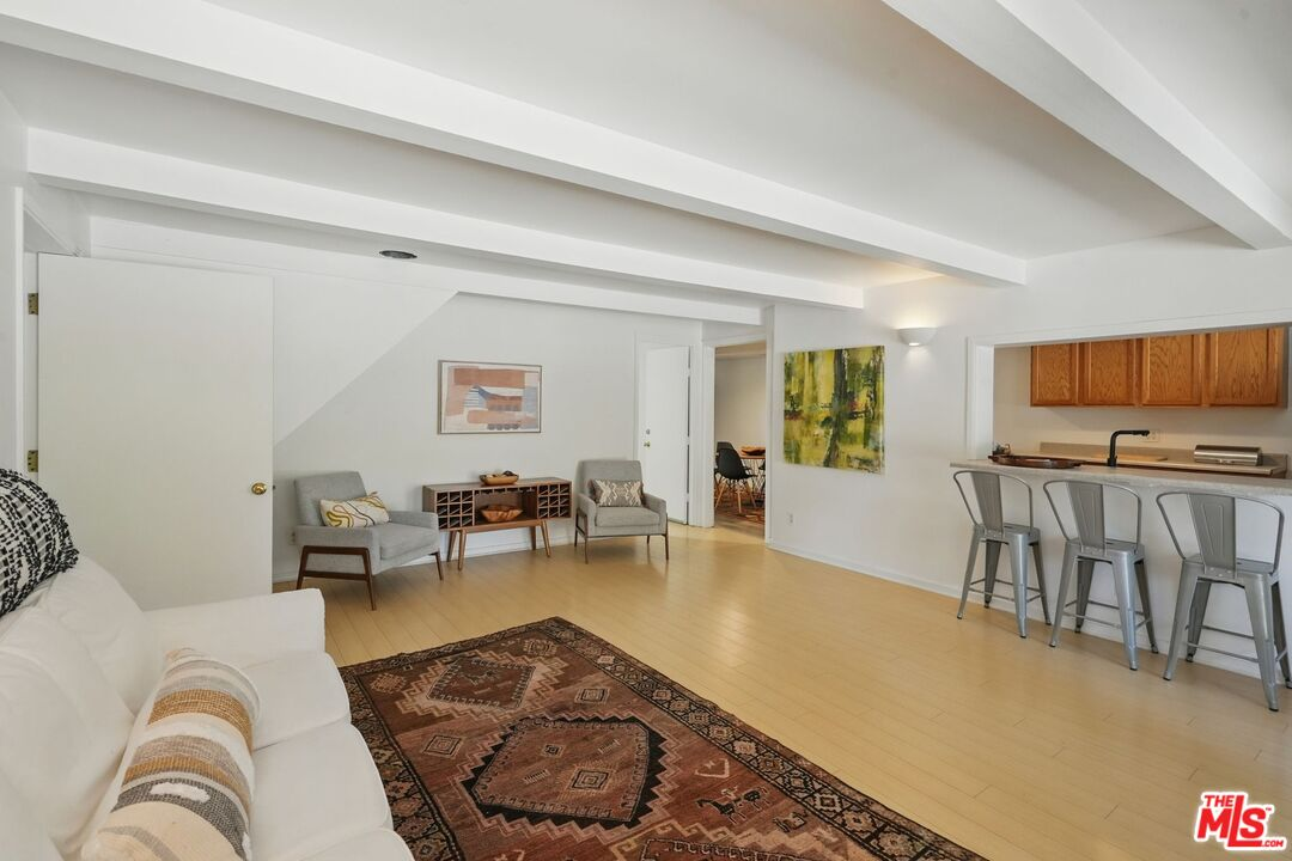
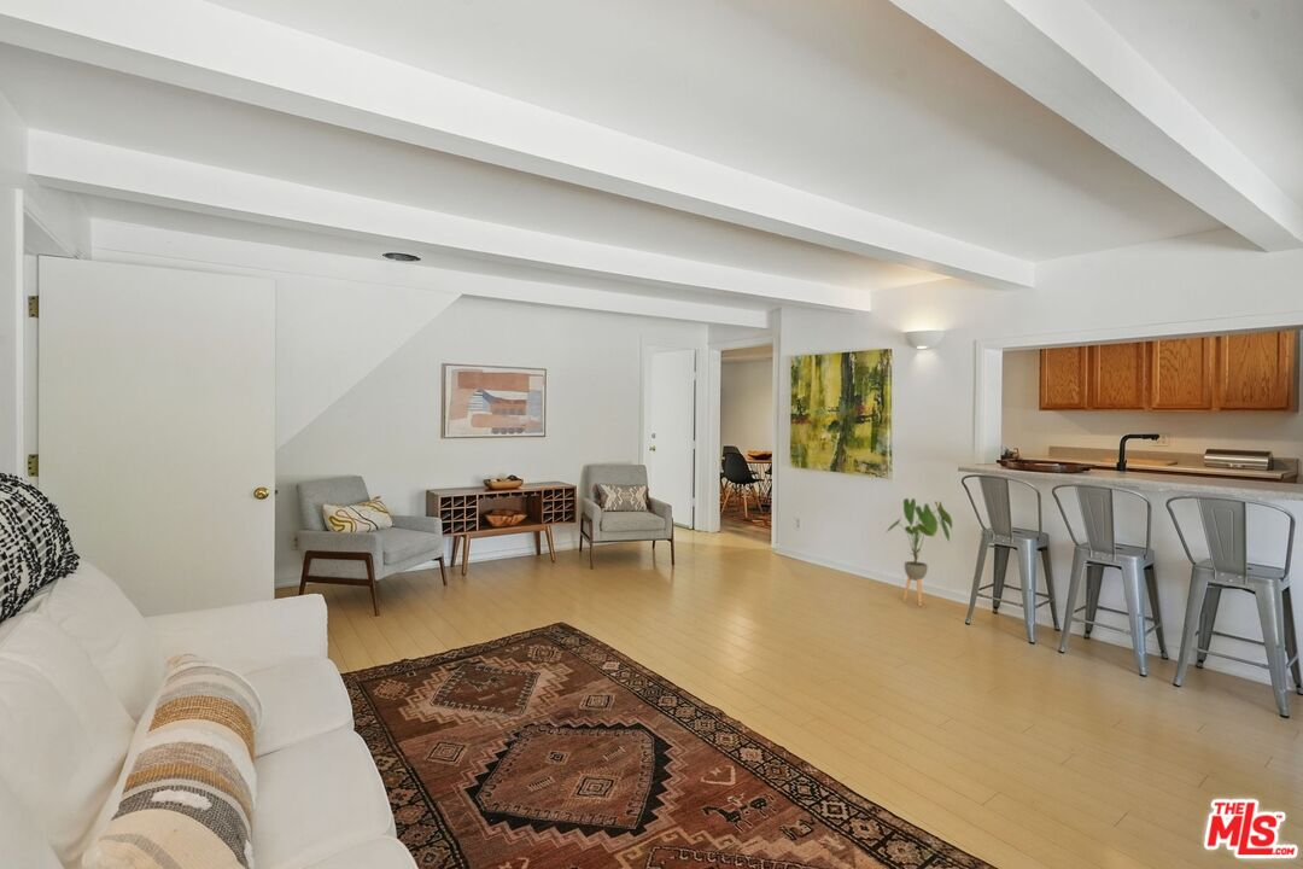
+ house plant [884,497,953,607]
